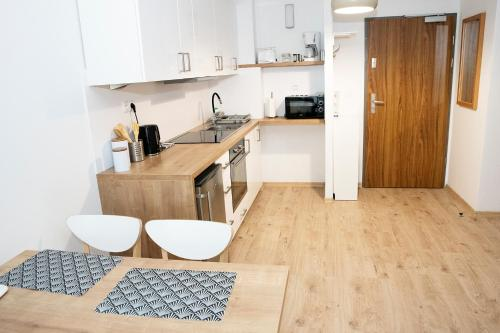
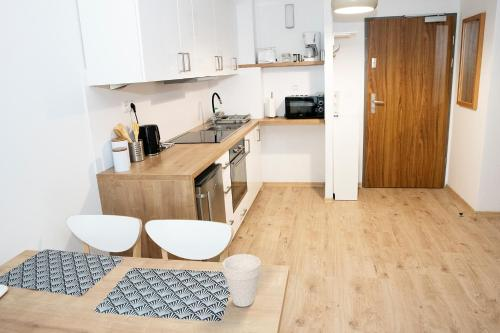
+ cup [221,253,262,308]
